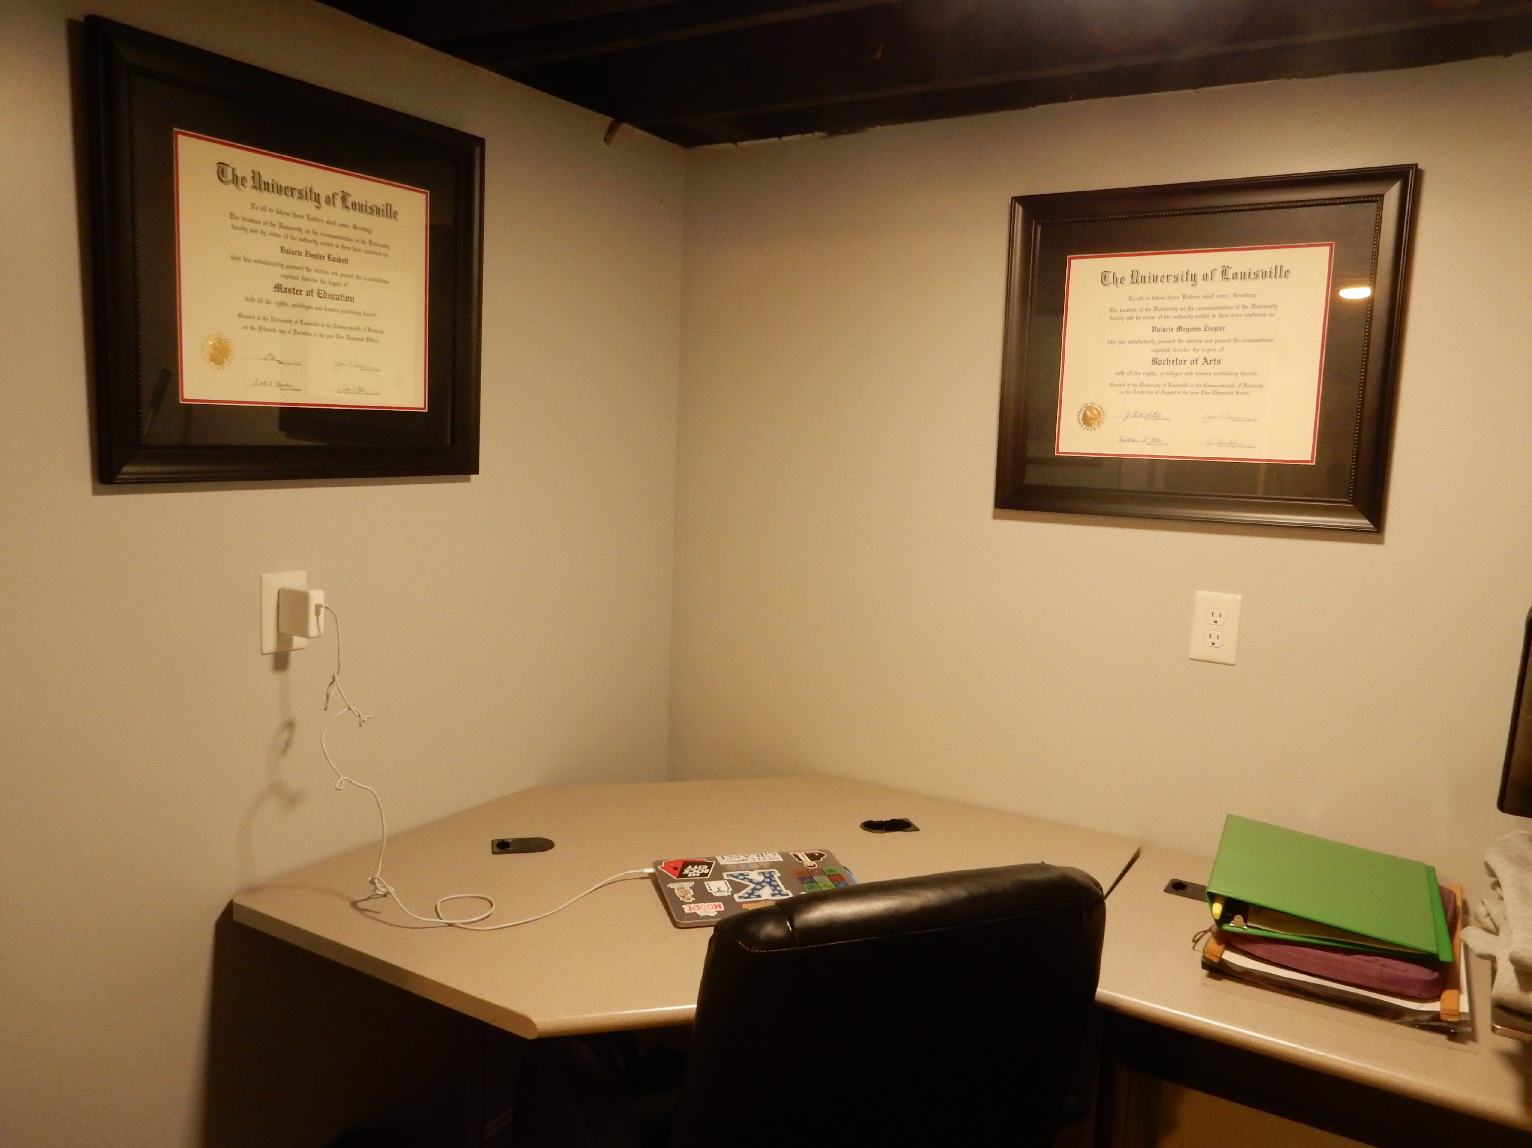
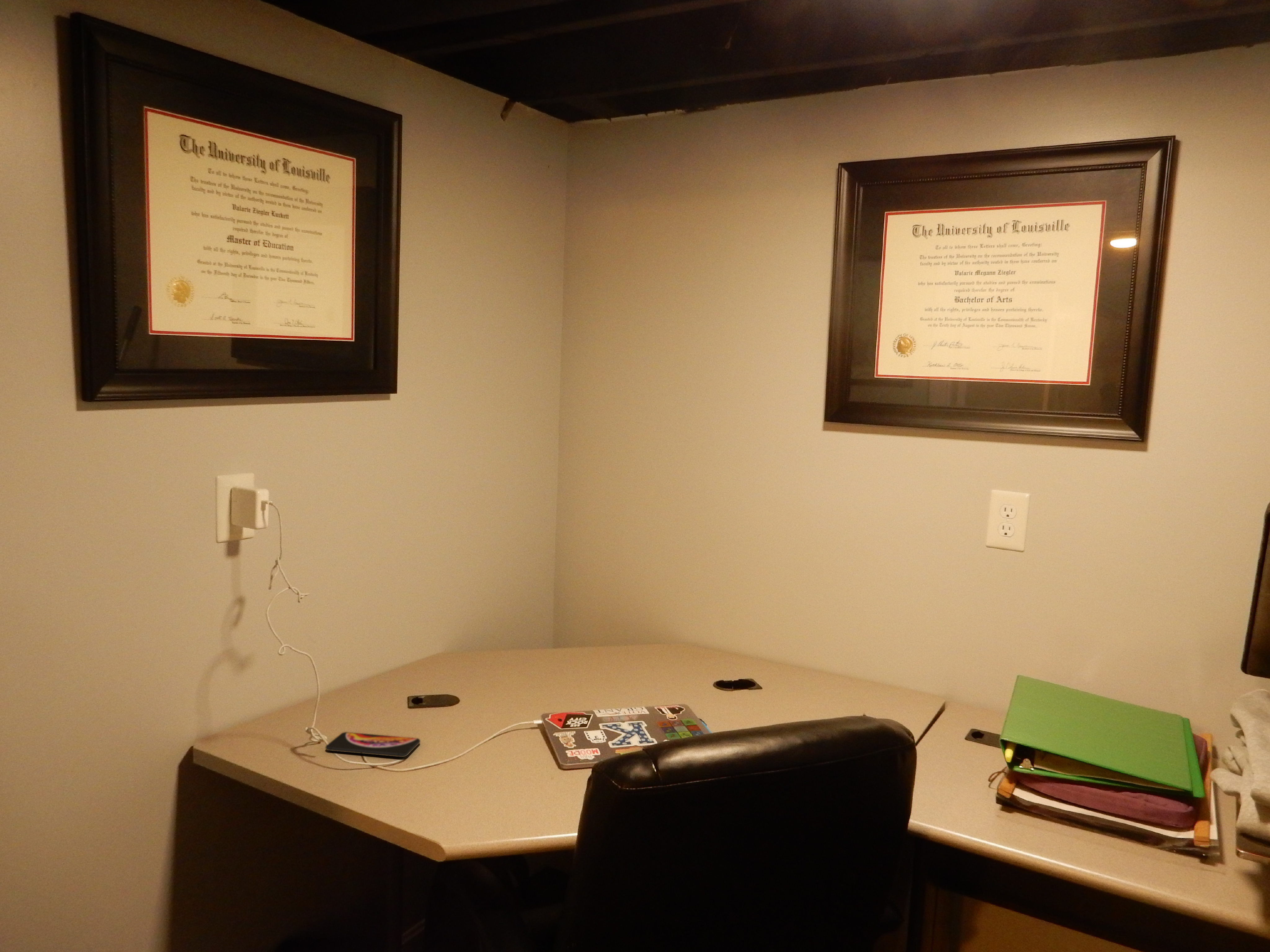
+ smartphone [325,732,421,757]
